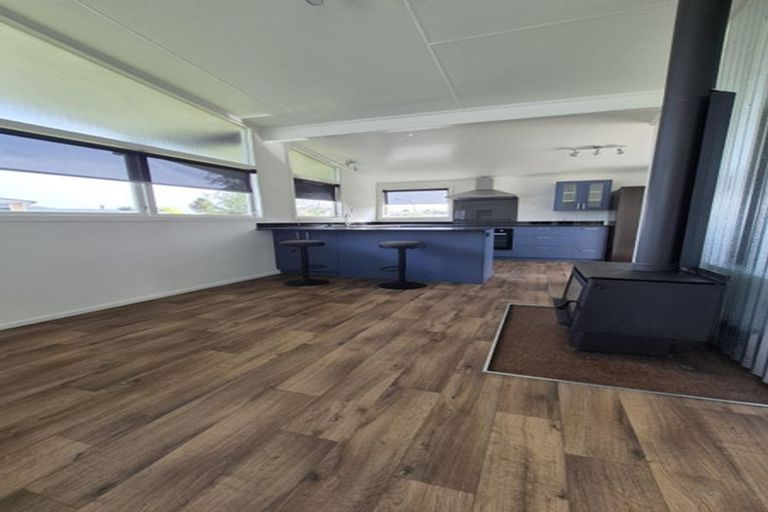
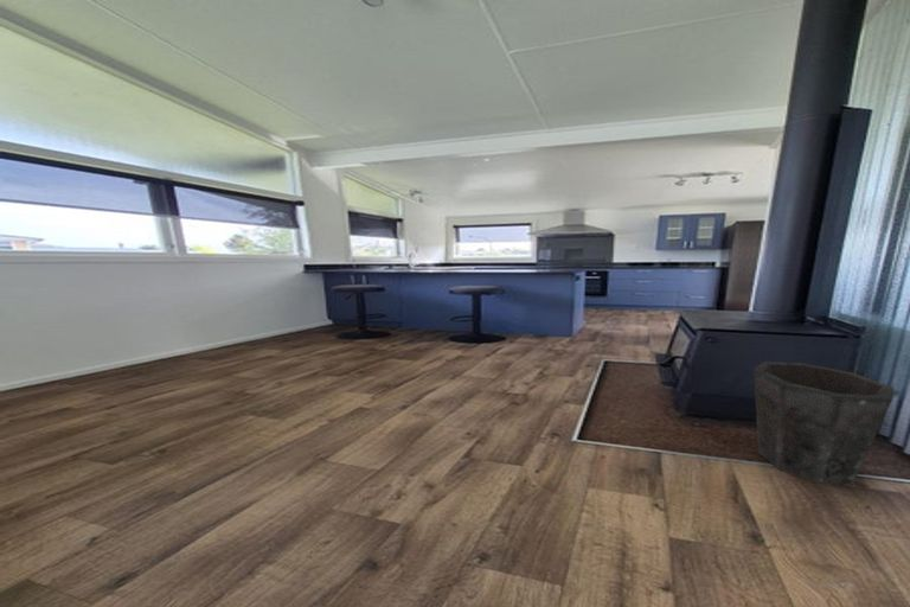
+ waste bin [752,360,895,486]
